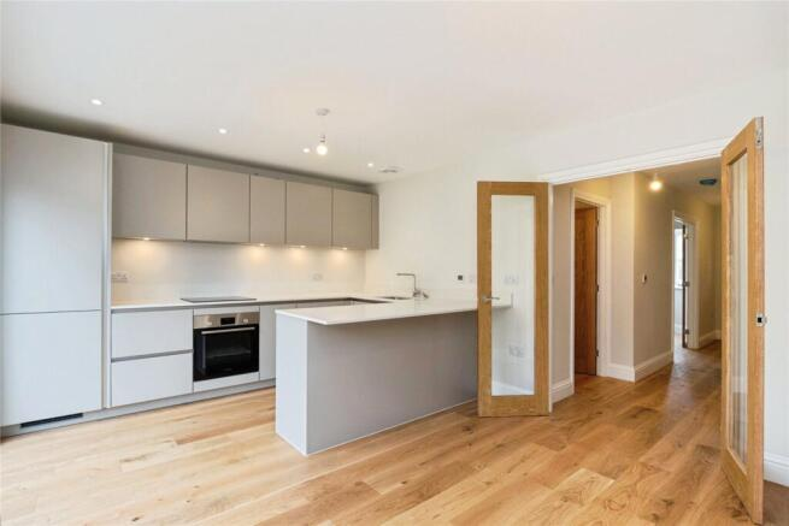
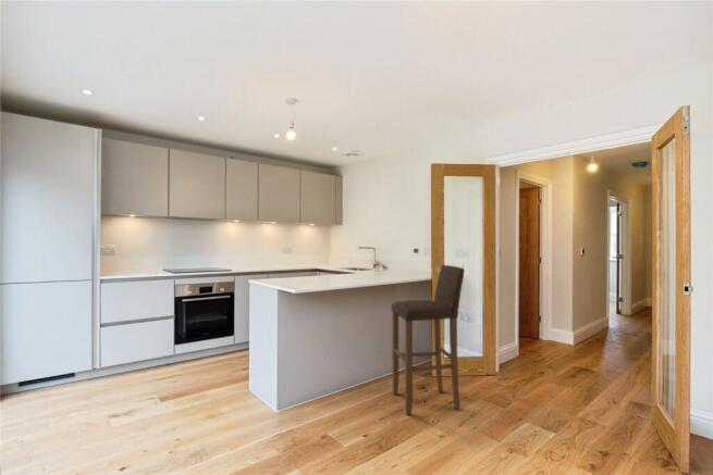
+ bar stool [391,264,466,416]
